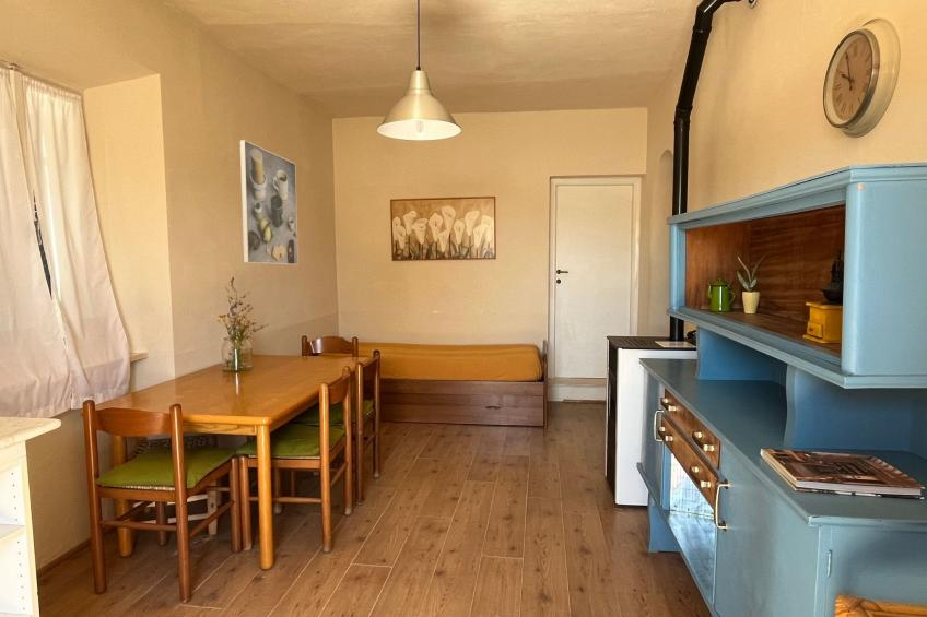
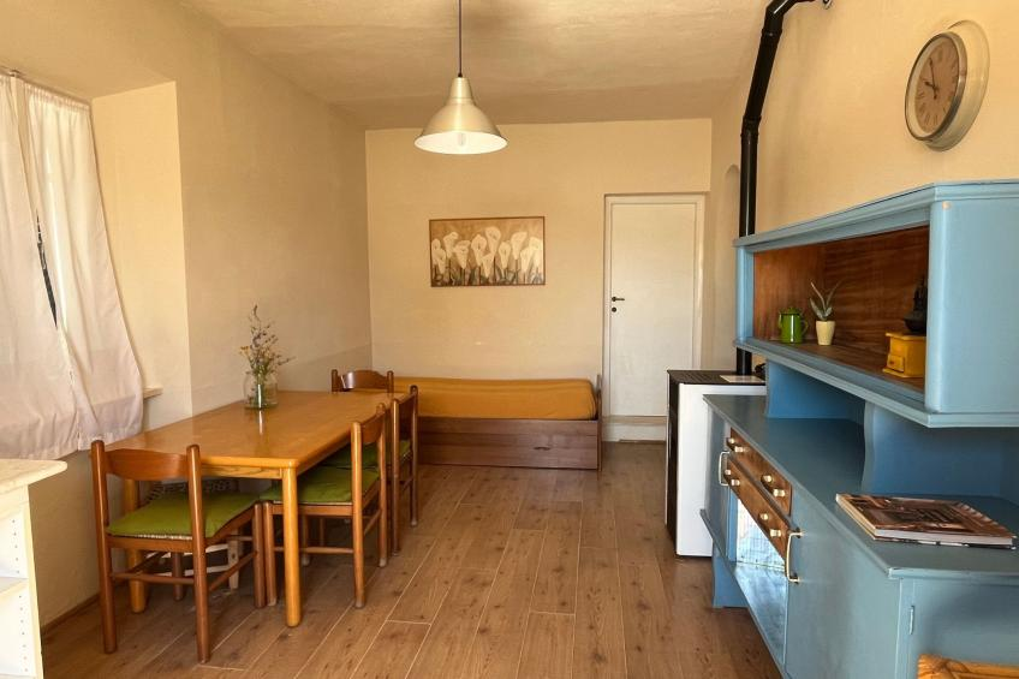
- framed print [238,139,300,265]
